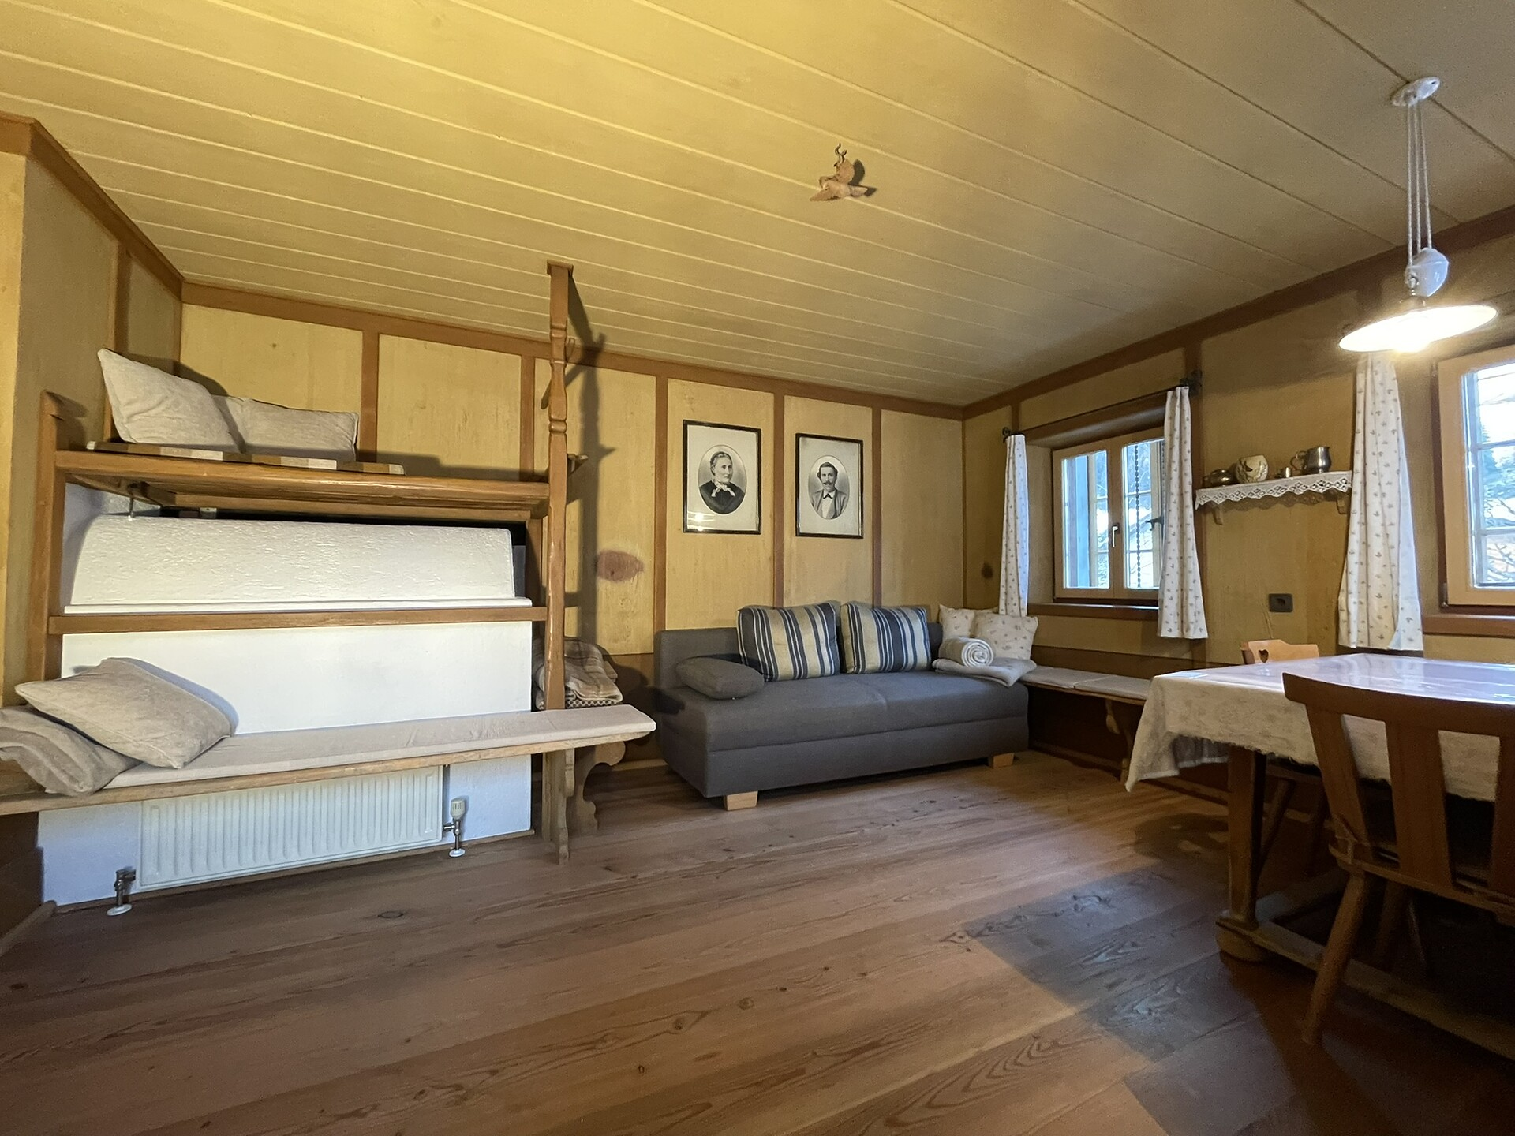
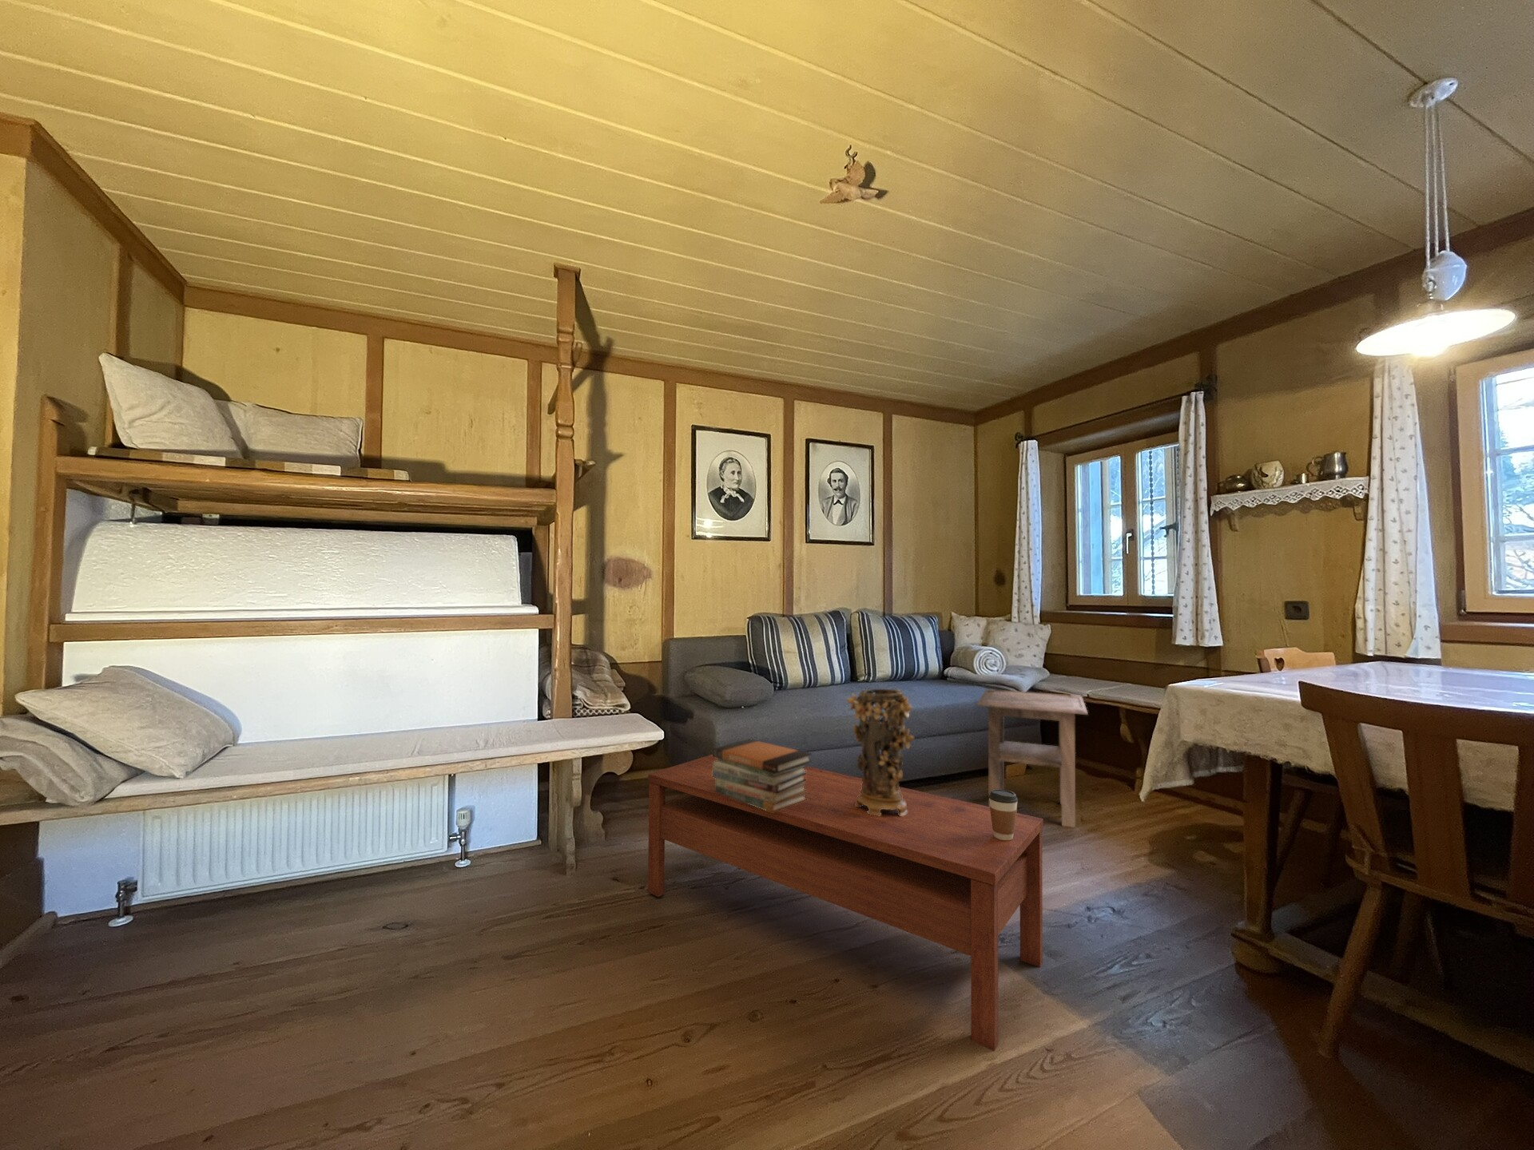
+ book stack [711,738,813,813]
+ decorative vase [846,689,916,817]
+ coffee cup [988,789,1018,841]
+ side table [976,689,1090,829]
+ coffee table [647,754,1045,1052]
